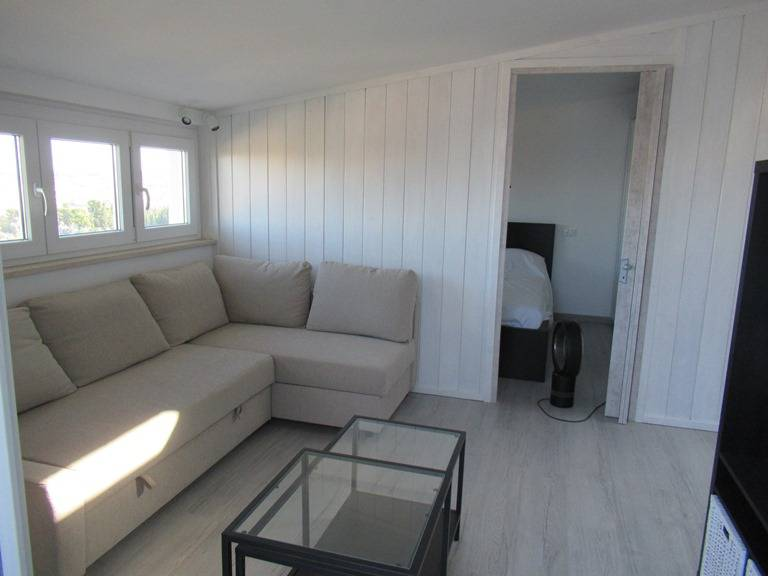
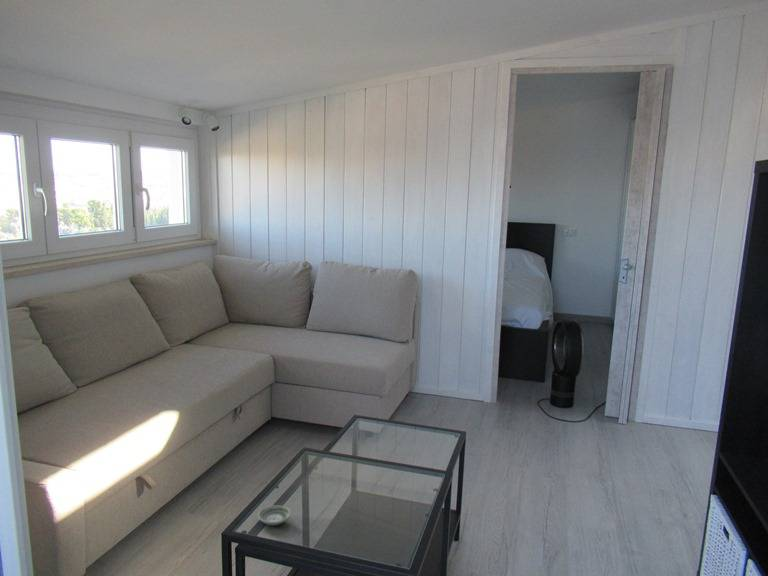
+ saucer [257,504,292,526]
